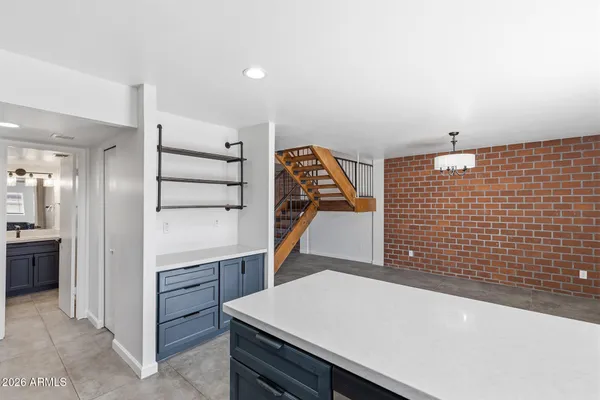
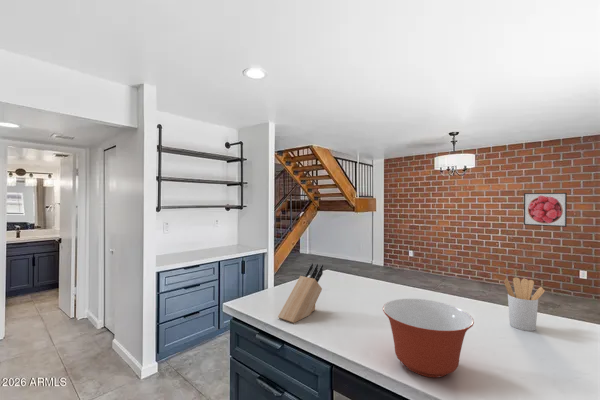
+ knife block [277,262,324,324]
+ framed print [523,192,568,228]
+ mixing bowl [382,298,475,378]
+ utensil holder [503,277,546,332]
